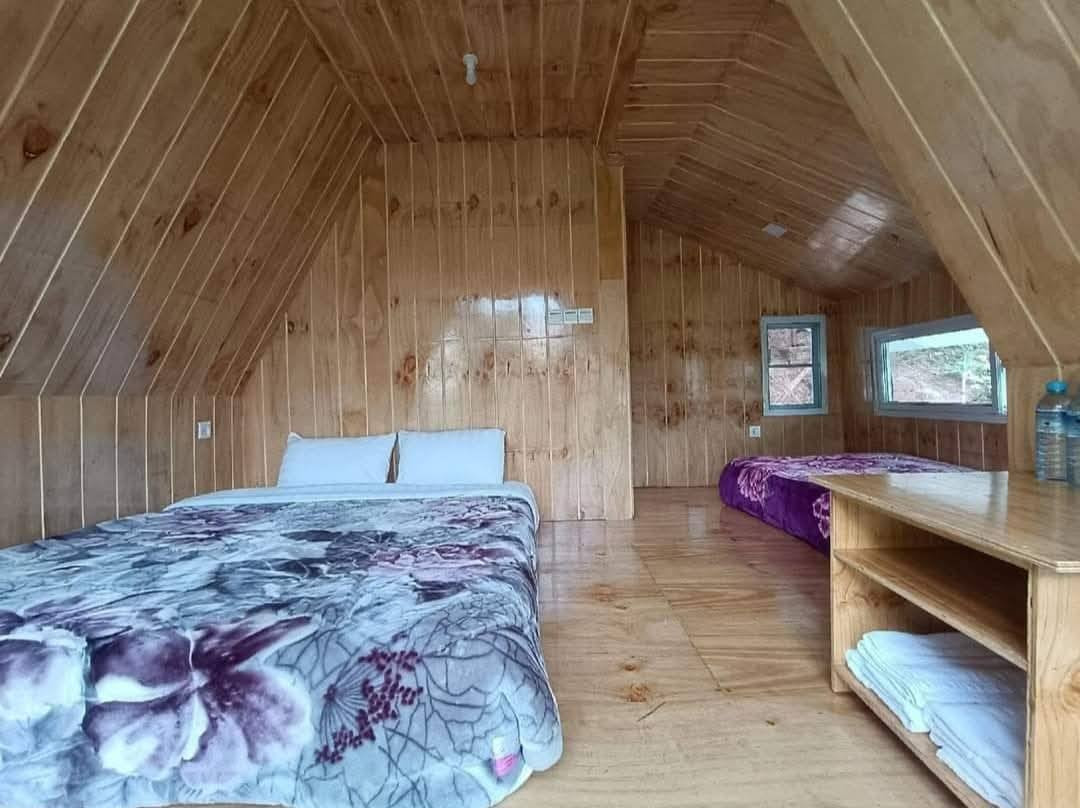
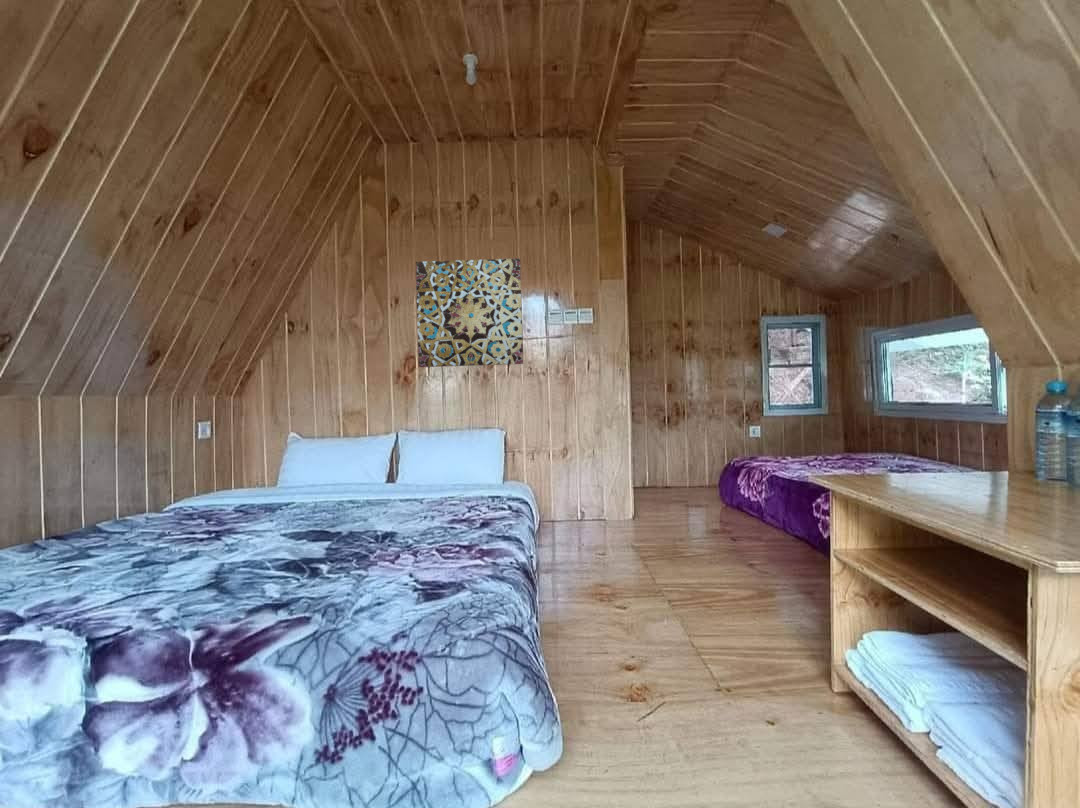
+ wall art [415,257,524,368]
